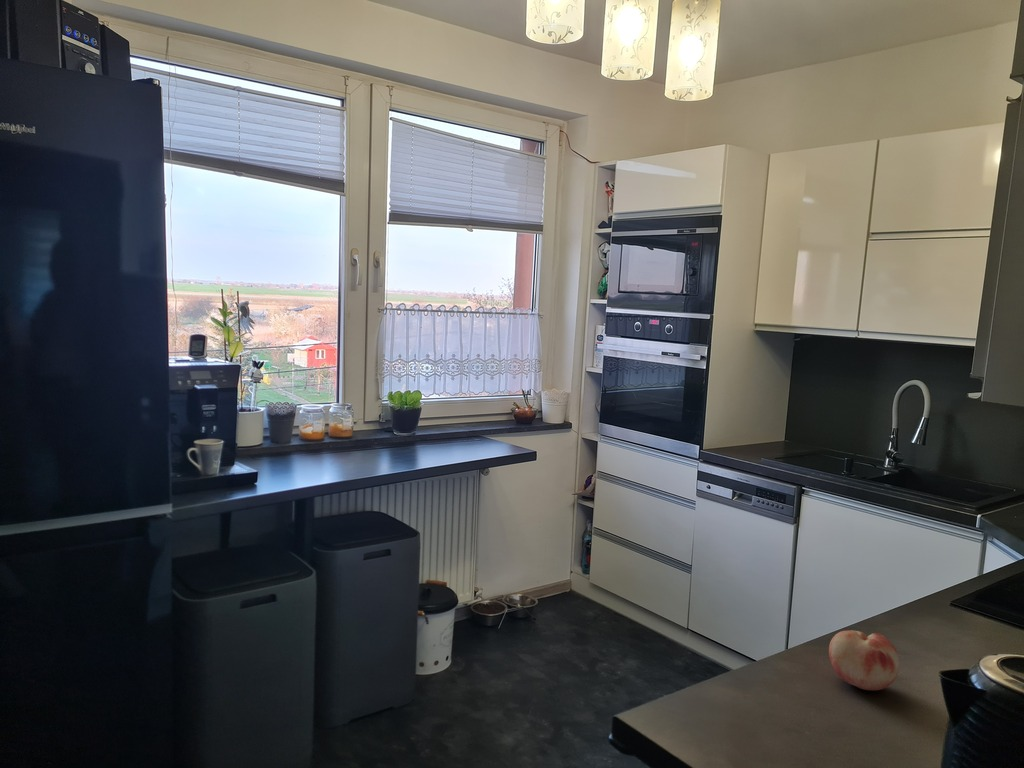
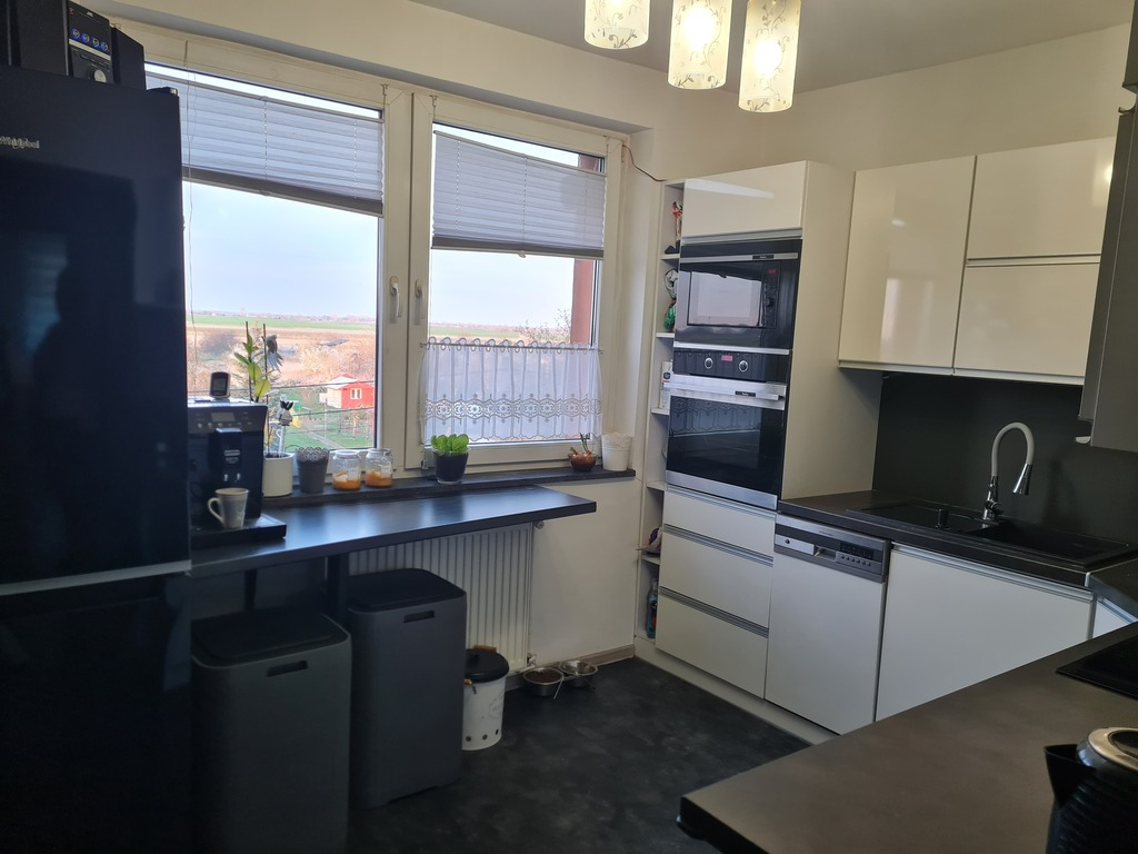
- fruit [828,629,900,692]
